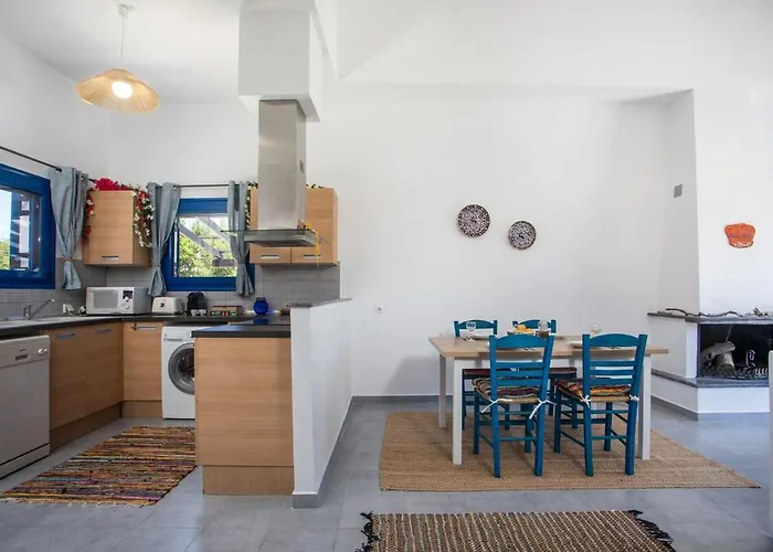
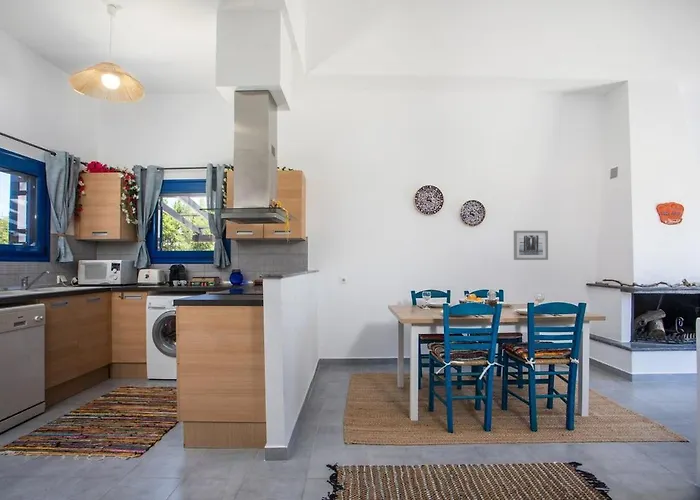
+ wall art [513,230,549,261]
